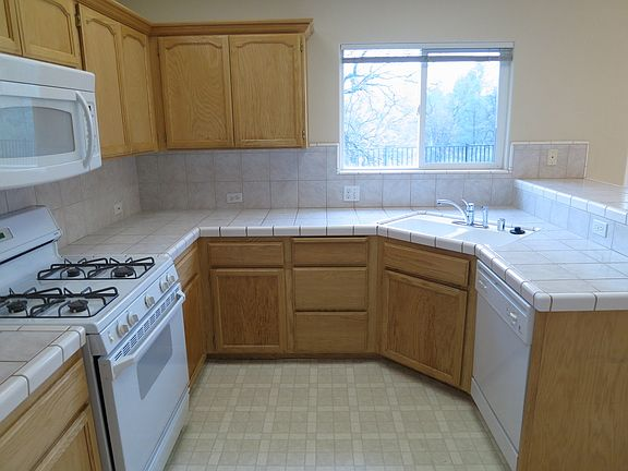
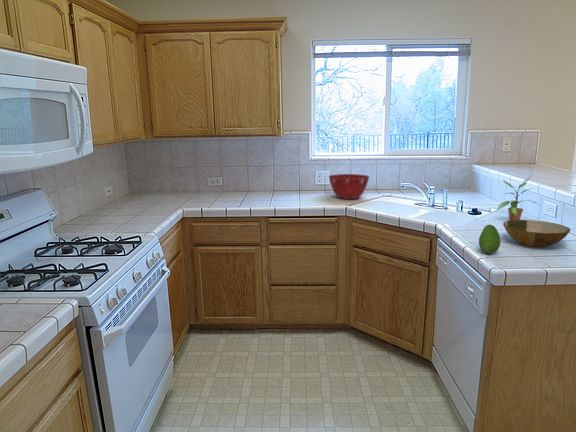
+ bowl [502,219,571,248]
+ mixing bowl [328,173,371,200]
+ potted plant [496,174,543,221]
+ fruit [478,224,502,255]
